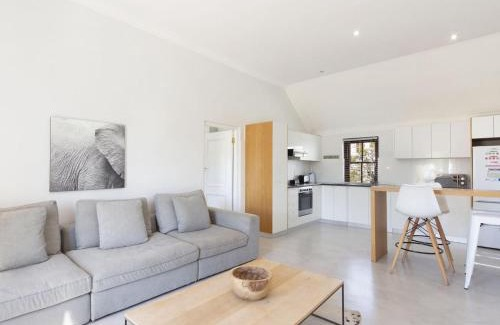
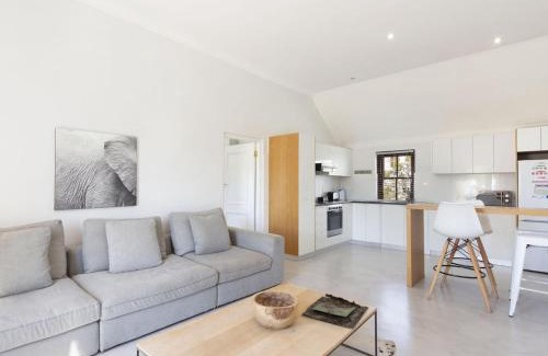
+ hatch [300,292,369,330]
